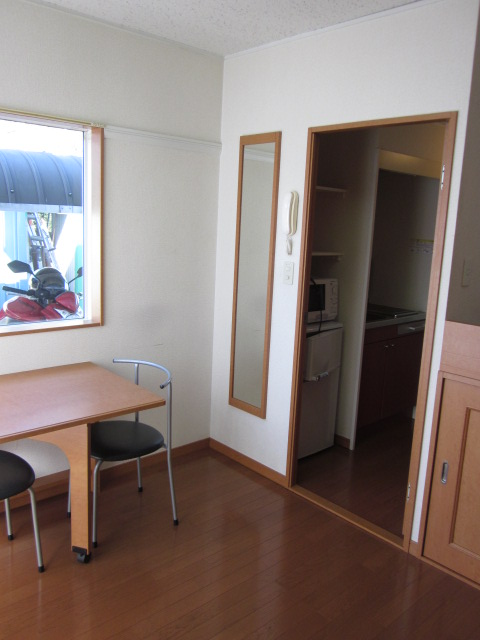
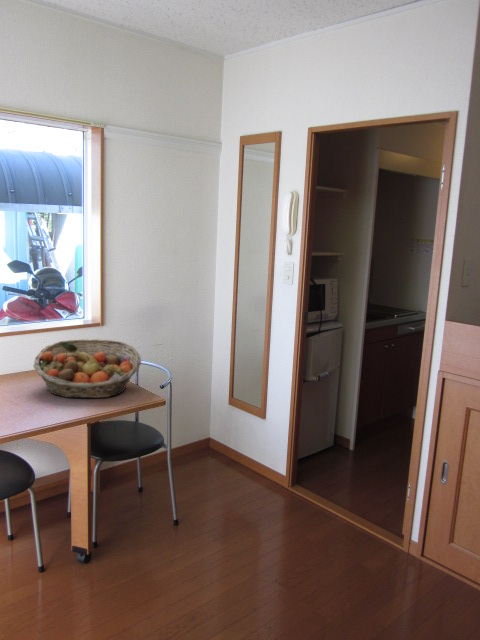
+ fruit basket [32,338,142,399]
